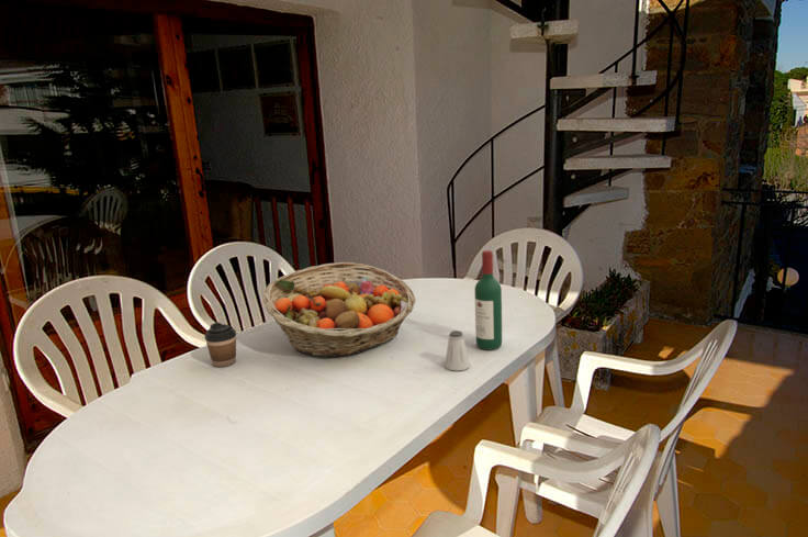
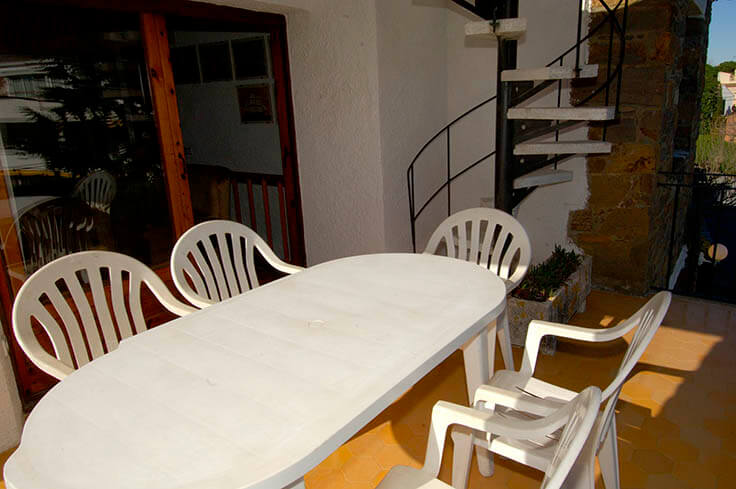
- fruit basket [261,261,417,358]
- coffee cup [203,321,237,368]
- saltshaker [444,329,471,372]
- wine bottle [473,249,503,350]
